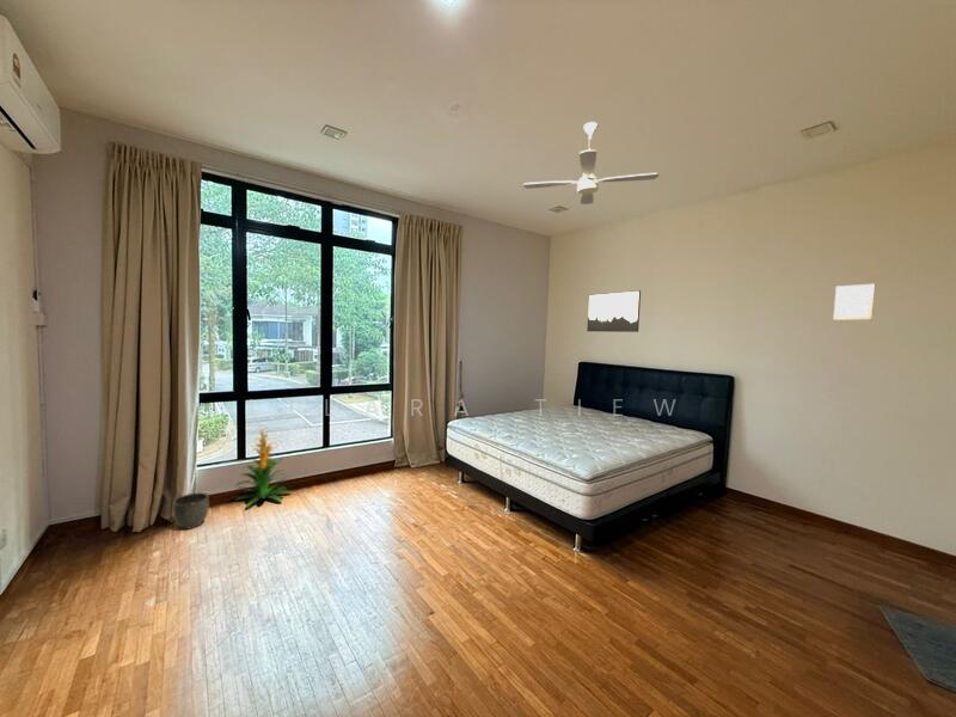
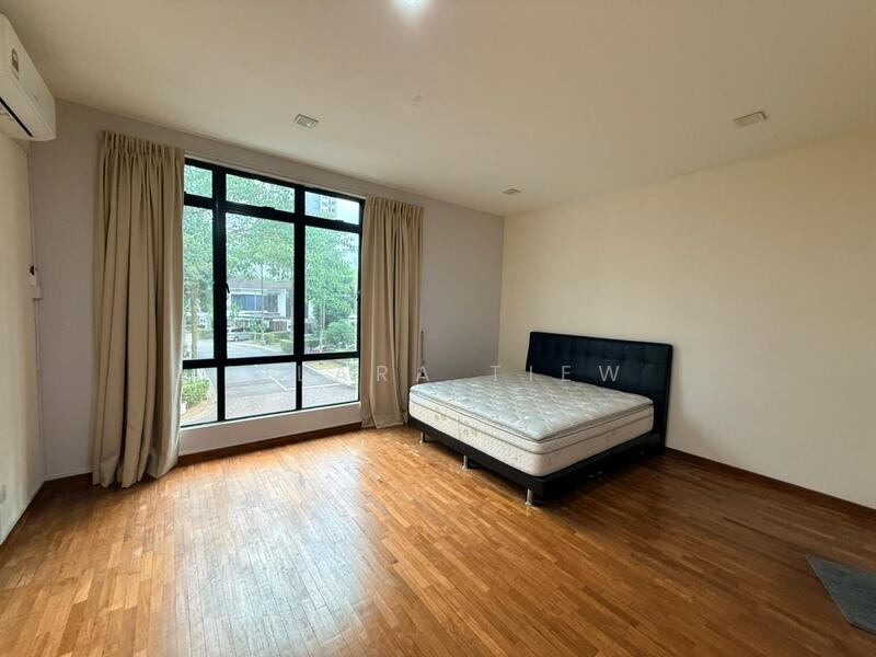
- ceiling fan [522,121,660,206]
- picture frame [832,283,876,321]
- planter [172,491,210,531]
- wall art [586,289,642,333]
- indoor plant [234,424,294,509]
